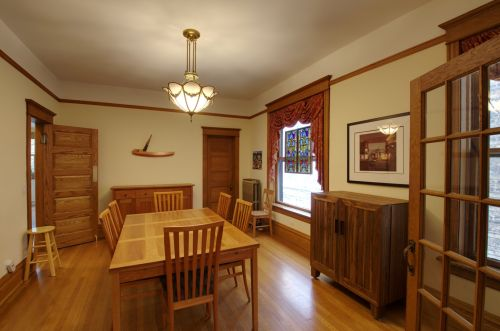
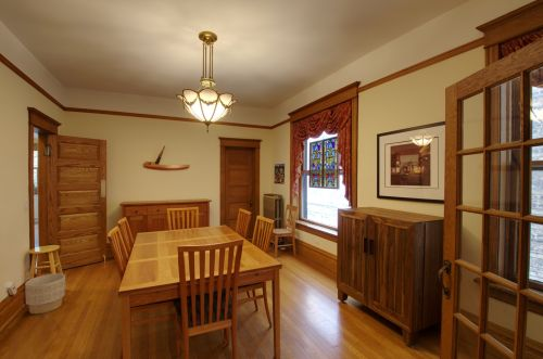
+ planter [24,272,66,316]
